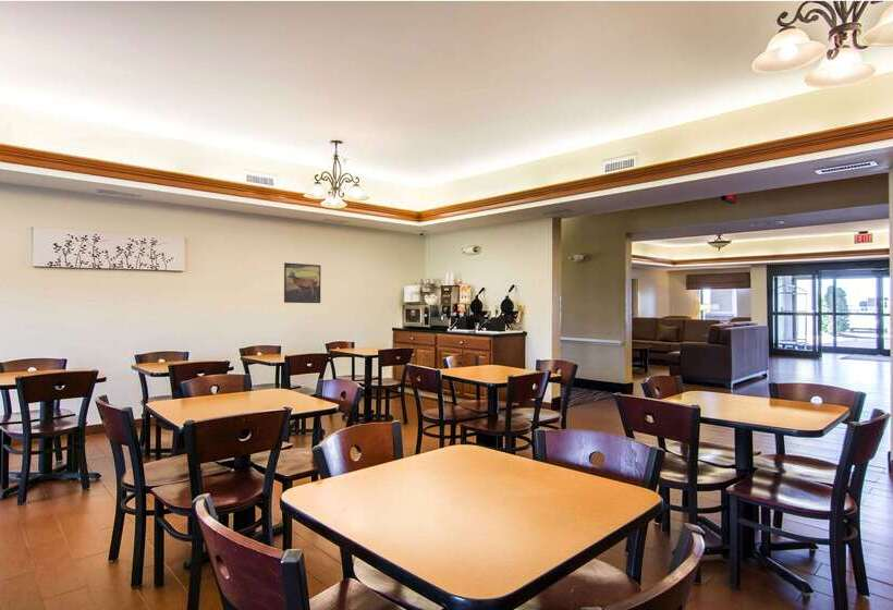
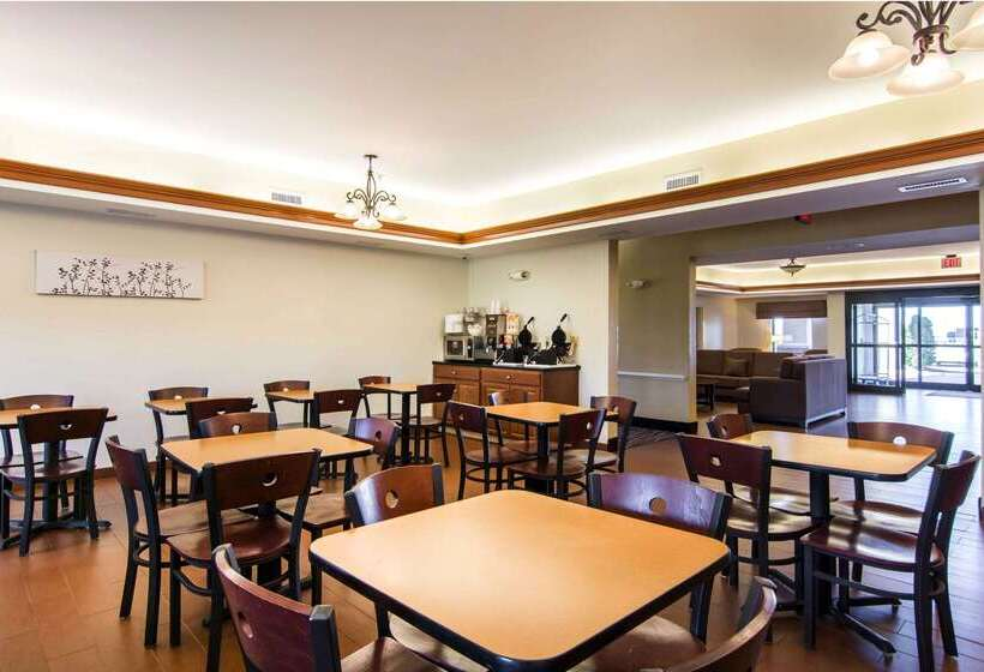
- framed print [283,261,321,304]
